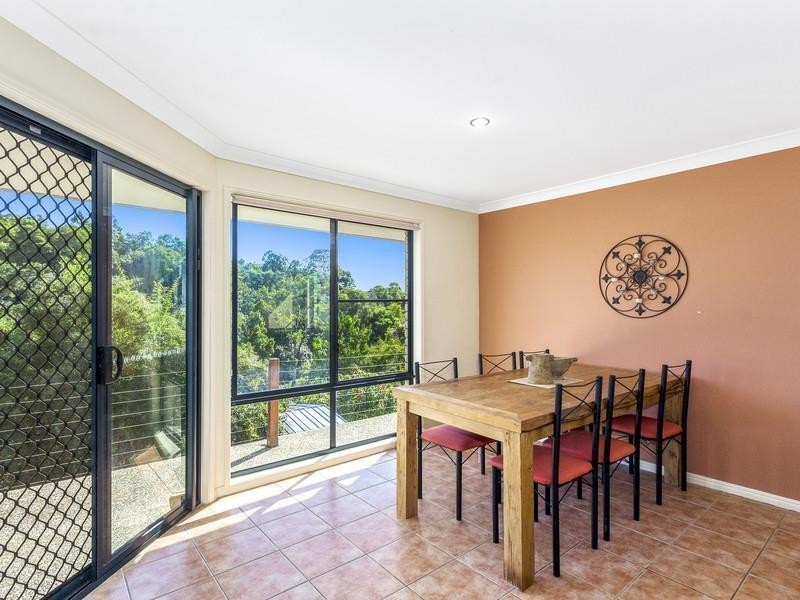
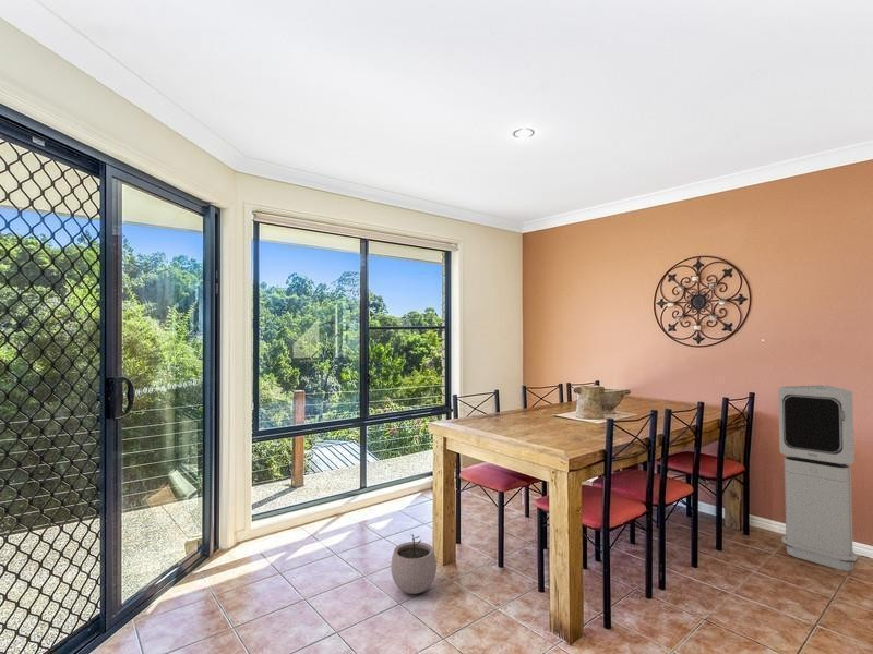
+ plant pot [390,532,438,595]
+ air purifier [777,384,859,572]
